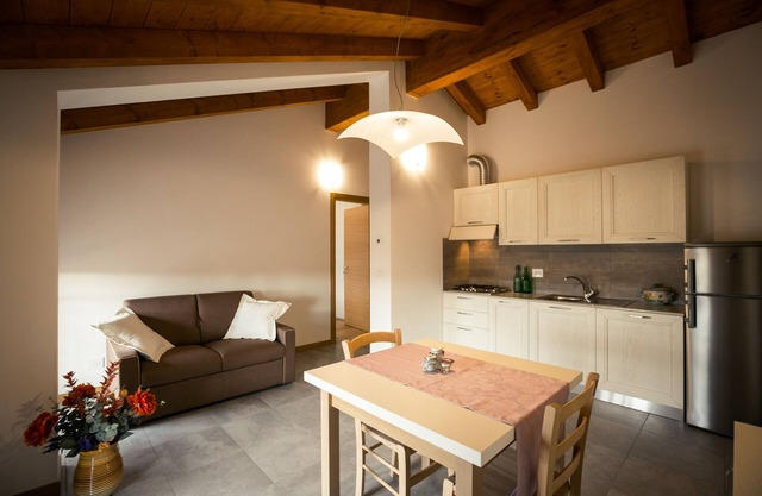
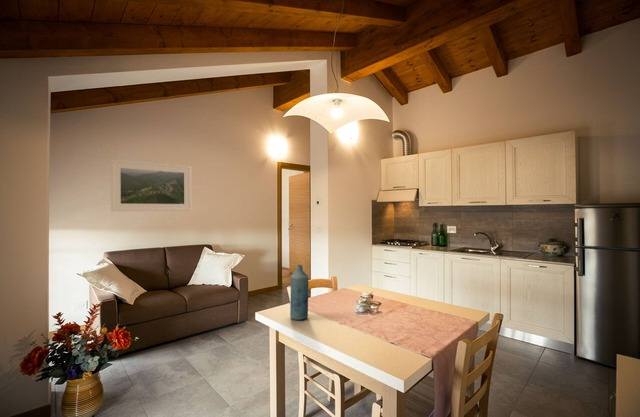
+ bottle [289,264,309,321]
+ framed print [110,159,192,212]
